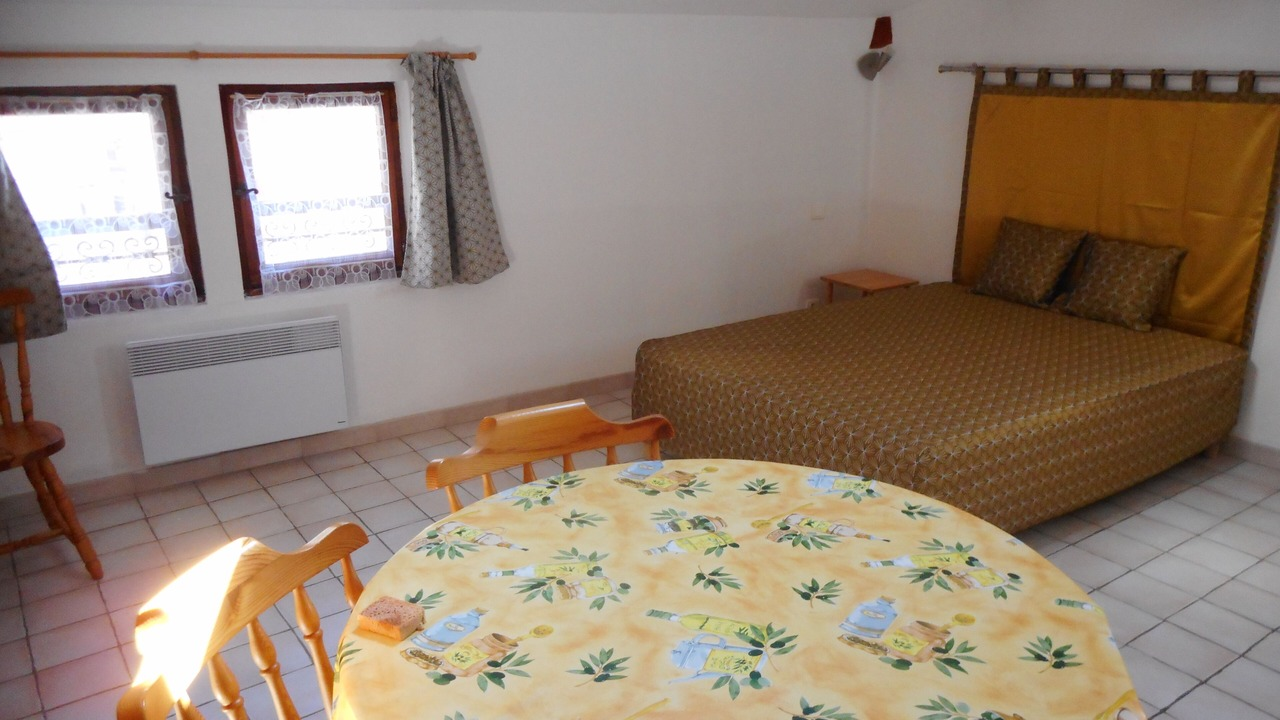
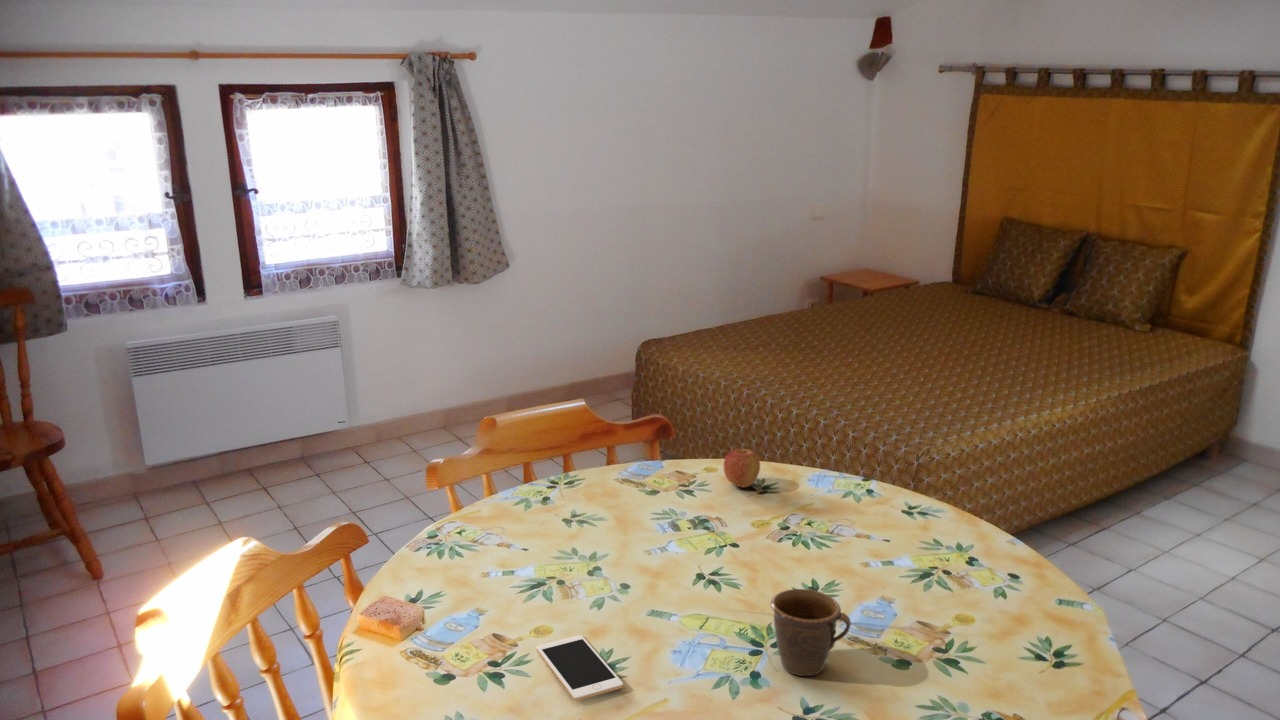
+ cell phone [536,634,624,702]
+ mug [770,588,852,677]
+ apple [723,448,761,489]
